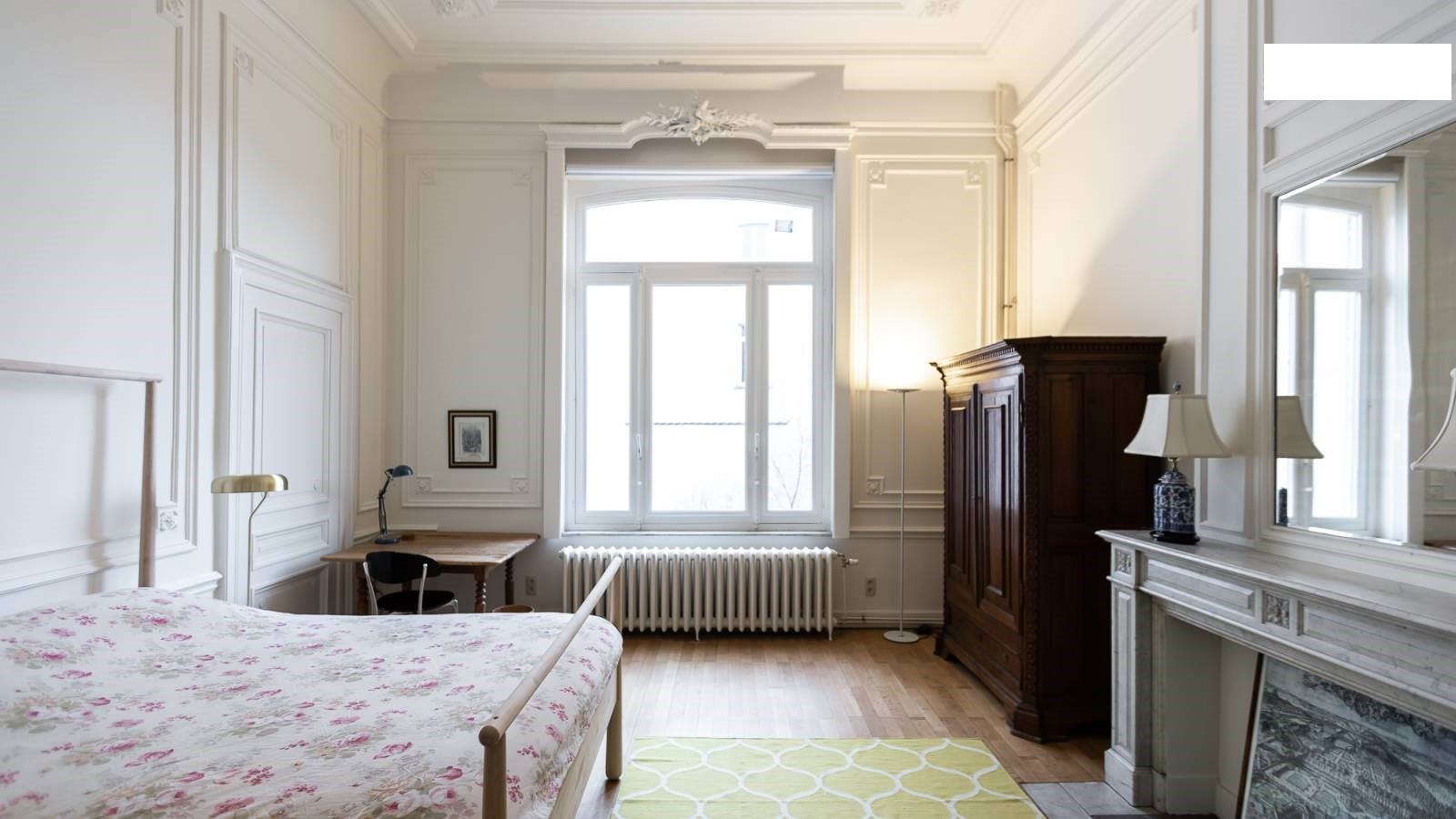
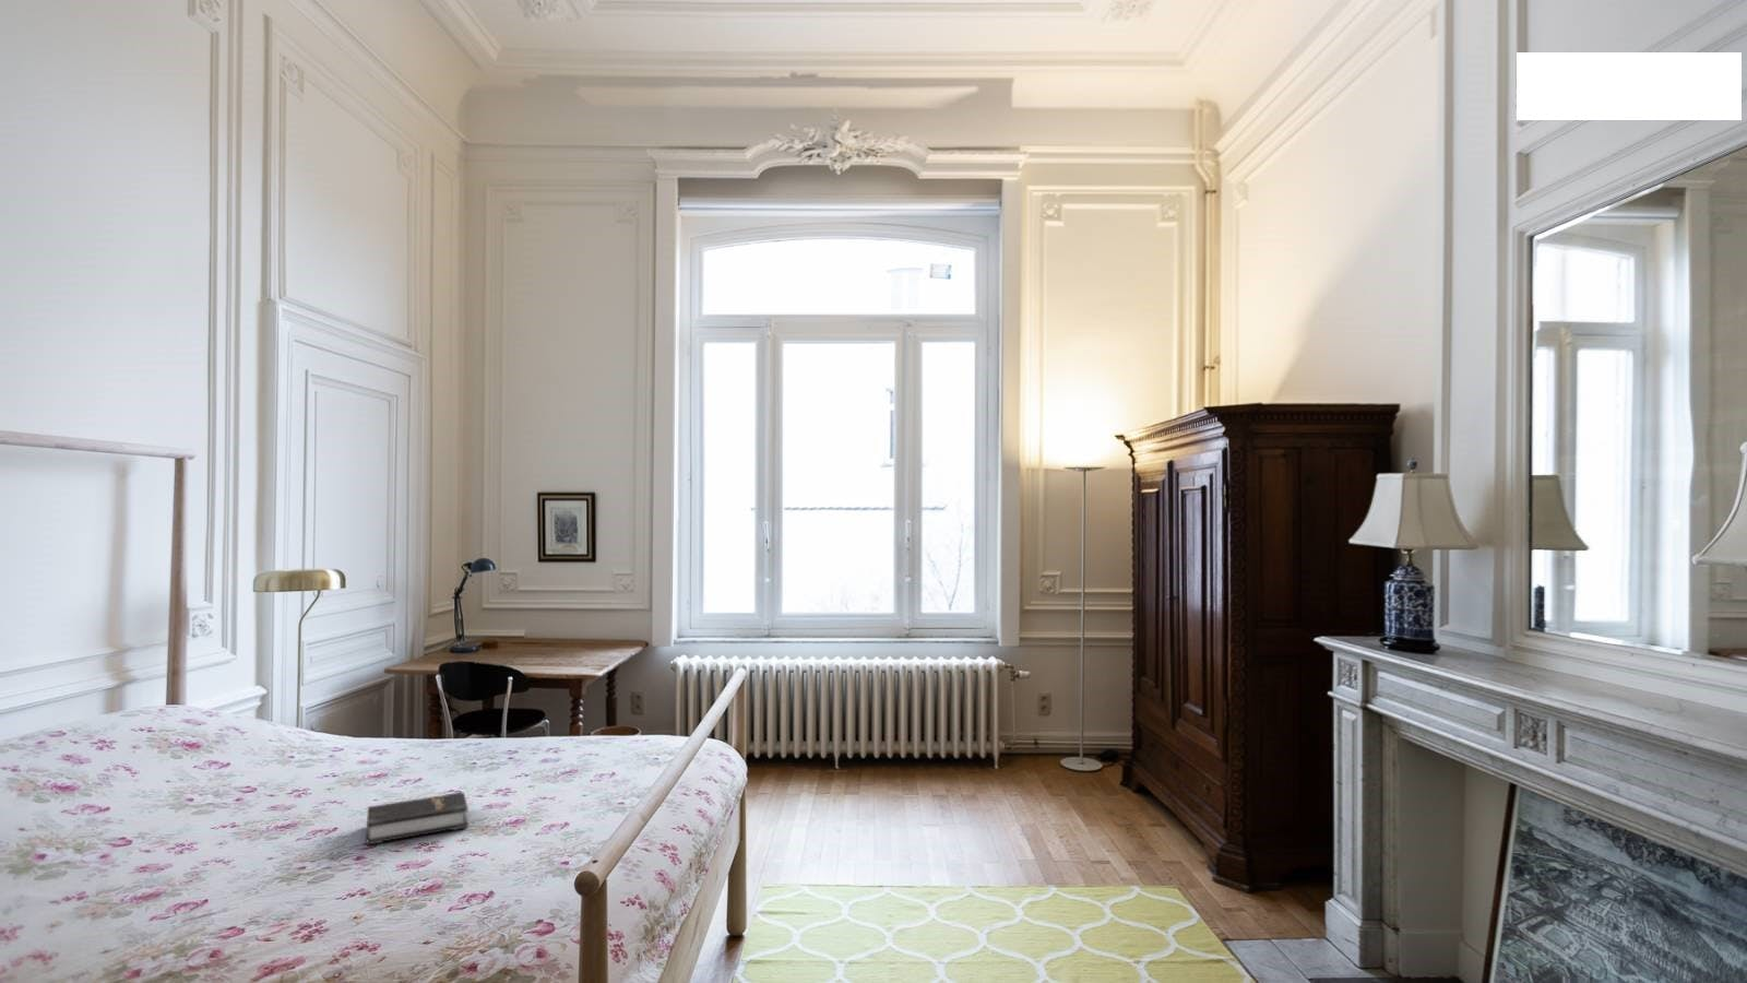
+ hardback book [366,791,469,846]
